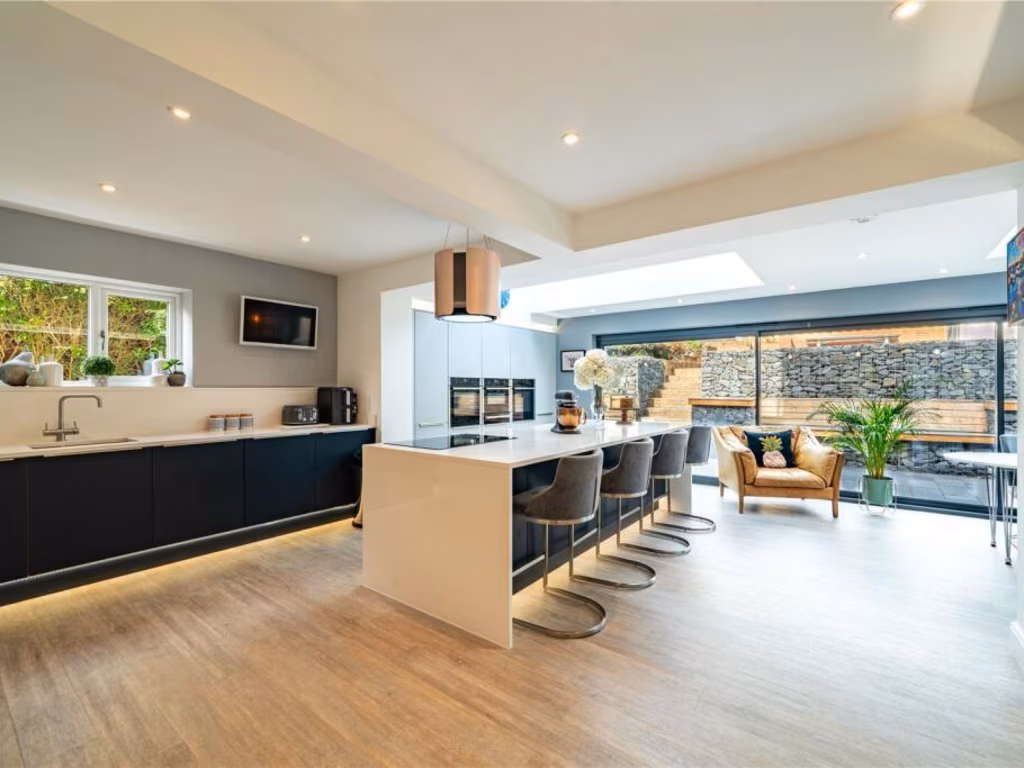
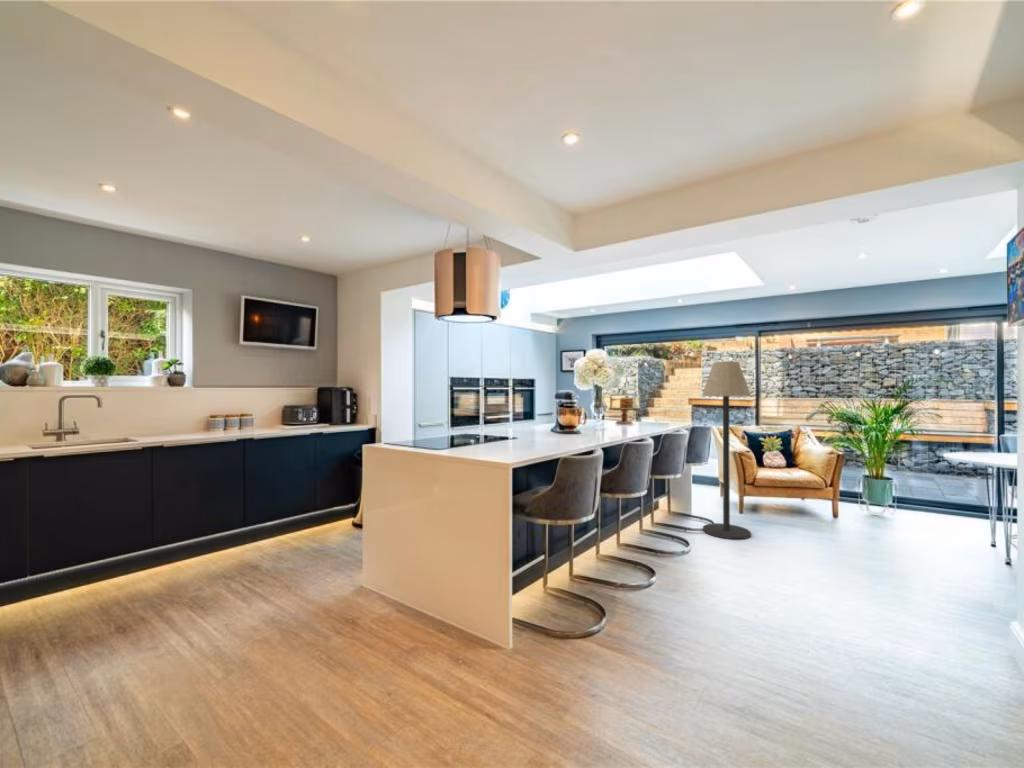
+ floor lamp [701,361,752,540]
